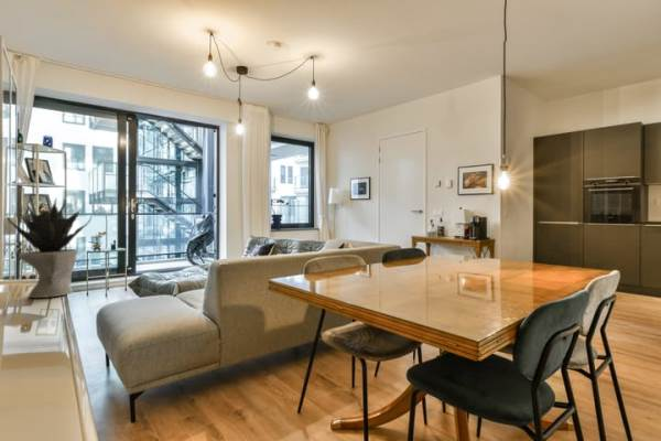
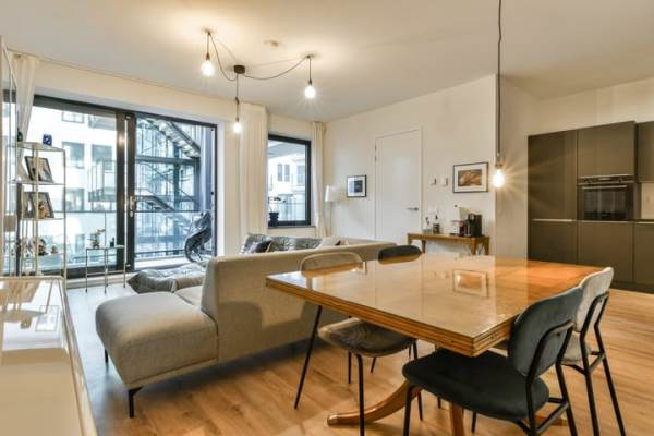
- potted plant [6,196,93,299]
